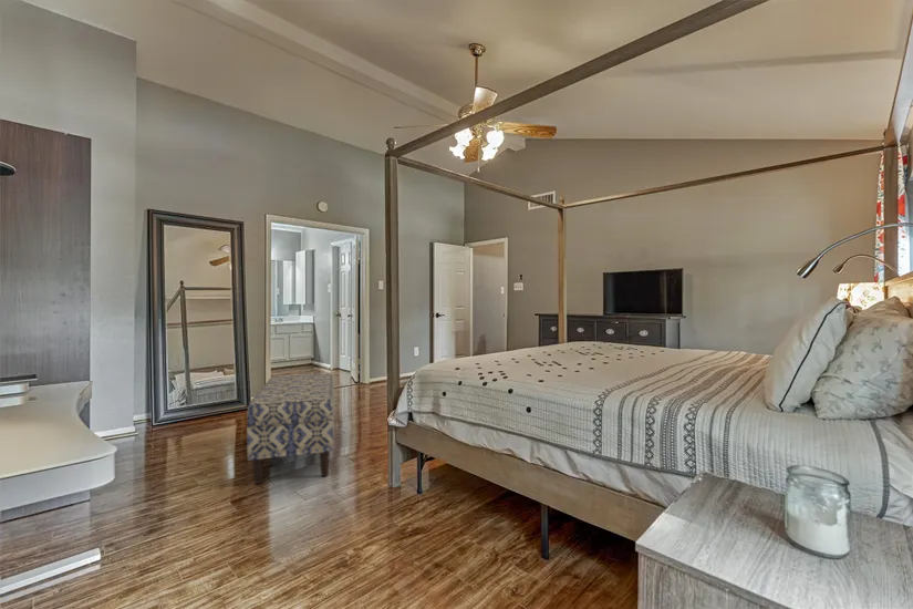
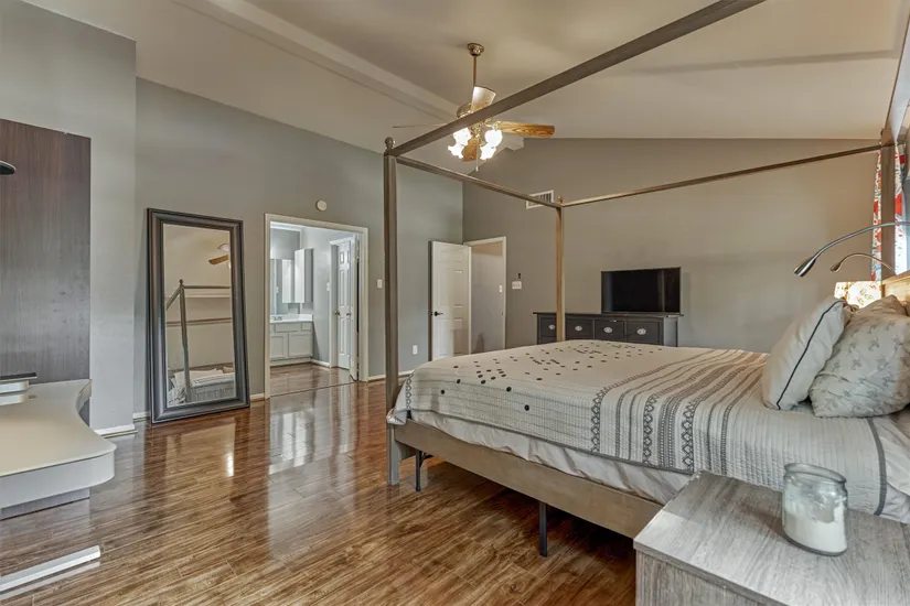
- bench [246,372,335,485]
